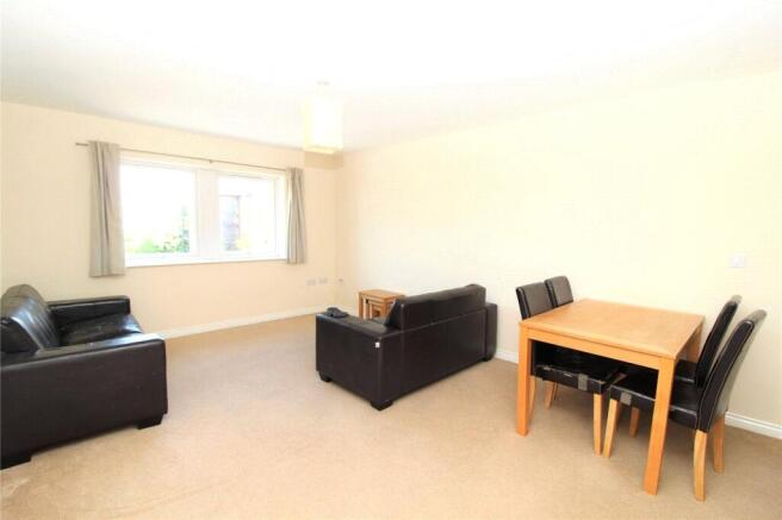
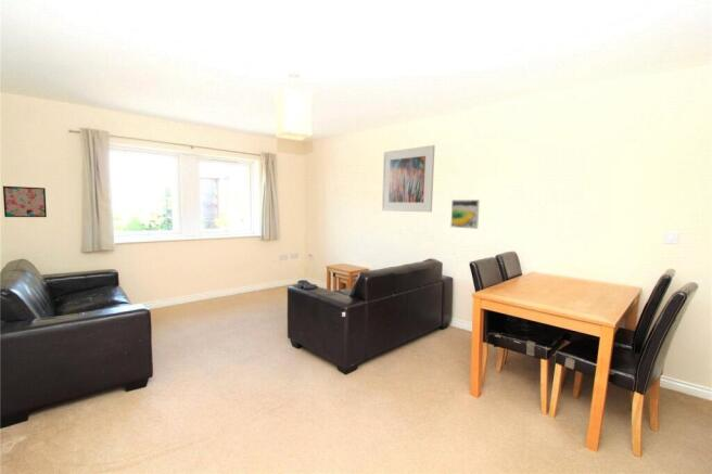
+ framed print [449,198,481,230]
+ wall art [2,185,48,218]
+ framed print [381,144,435,214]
